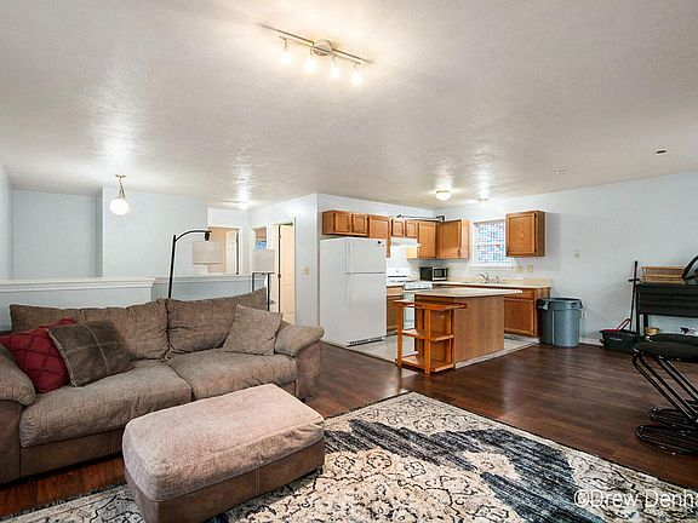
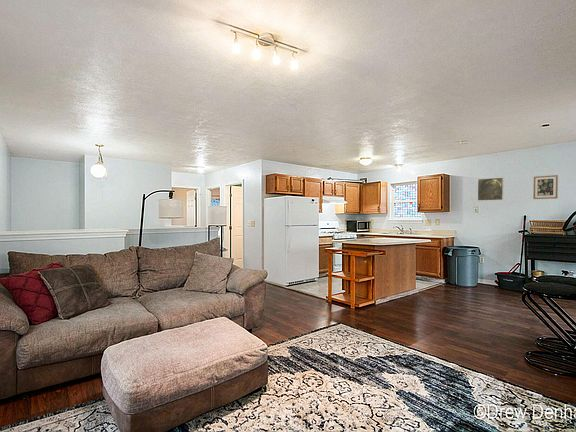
+ wall art [532,174,559,200]
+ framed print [477,176,505,202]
